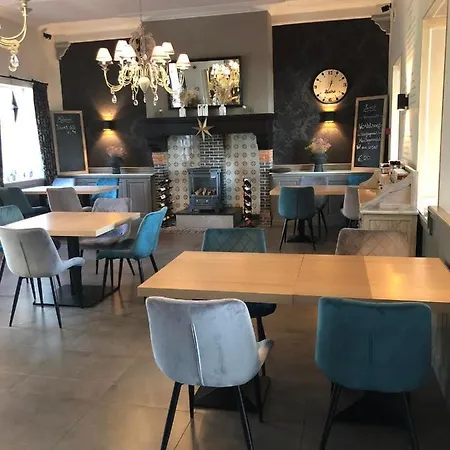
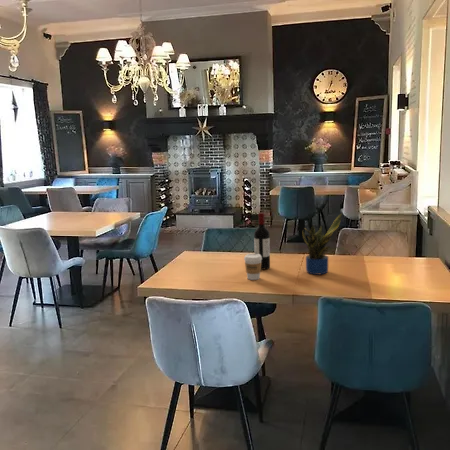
+ coffee cup [243,253,262,281]
+ potted plant [302,212,344,276]
+ wine bottle [253,212,271,271]
